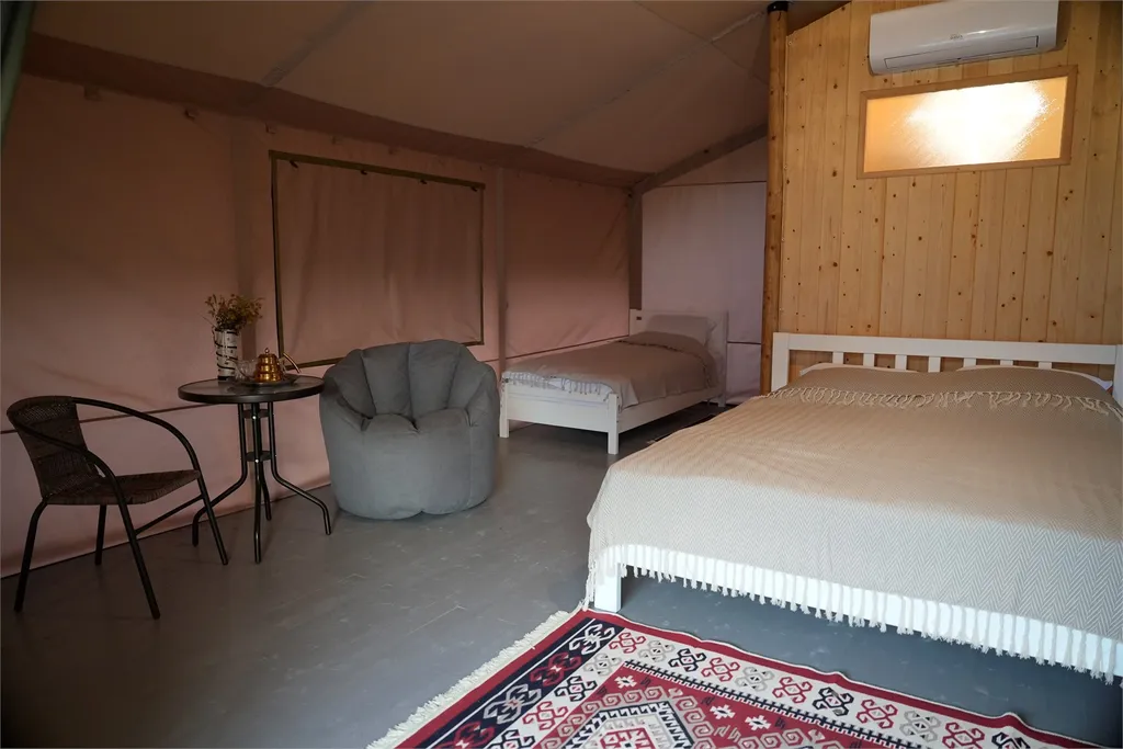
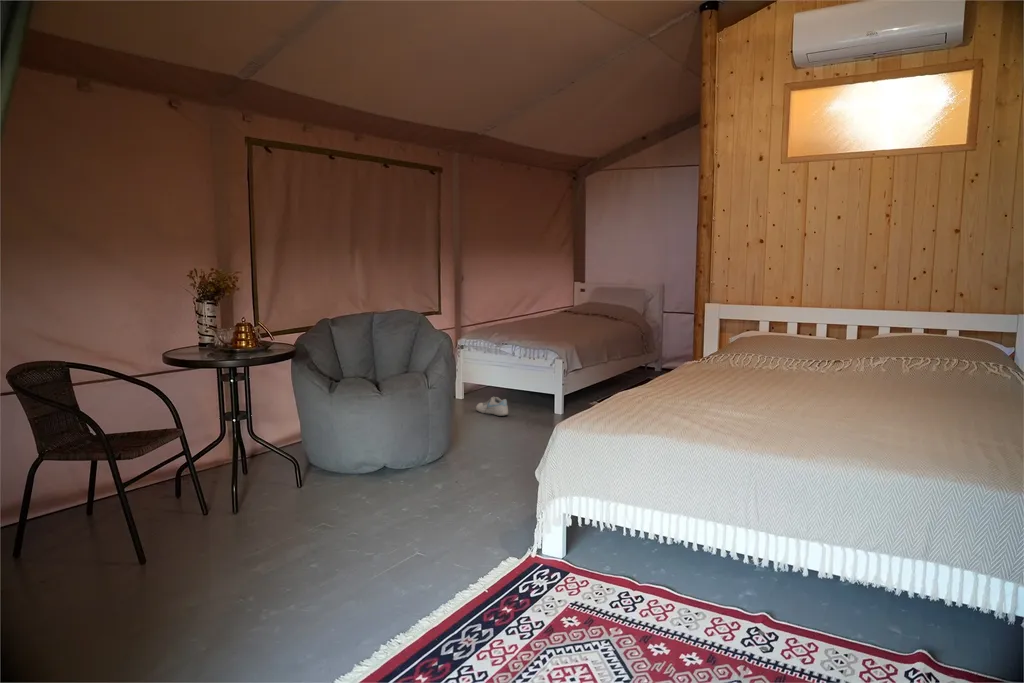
+ shoe [475,396,509,417]
